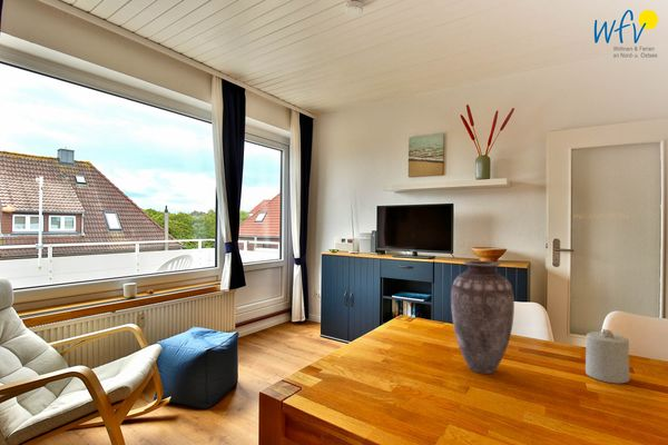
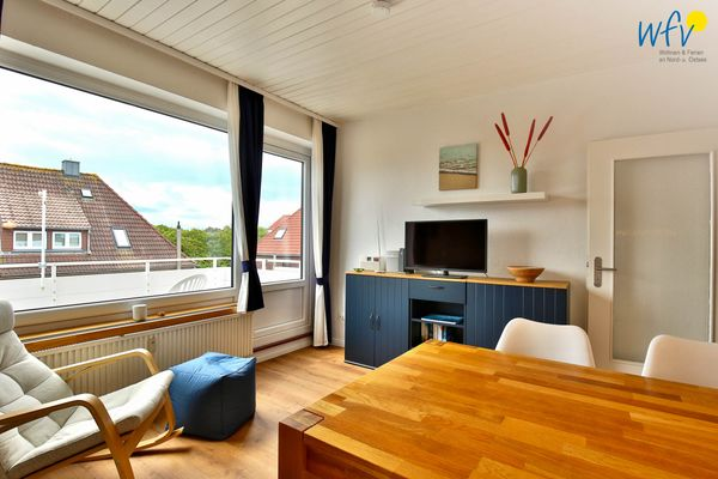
- vase [450,259,515,375]
- candle [584,327,631,384]
